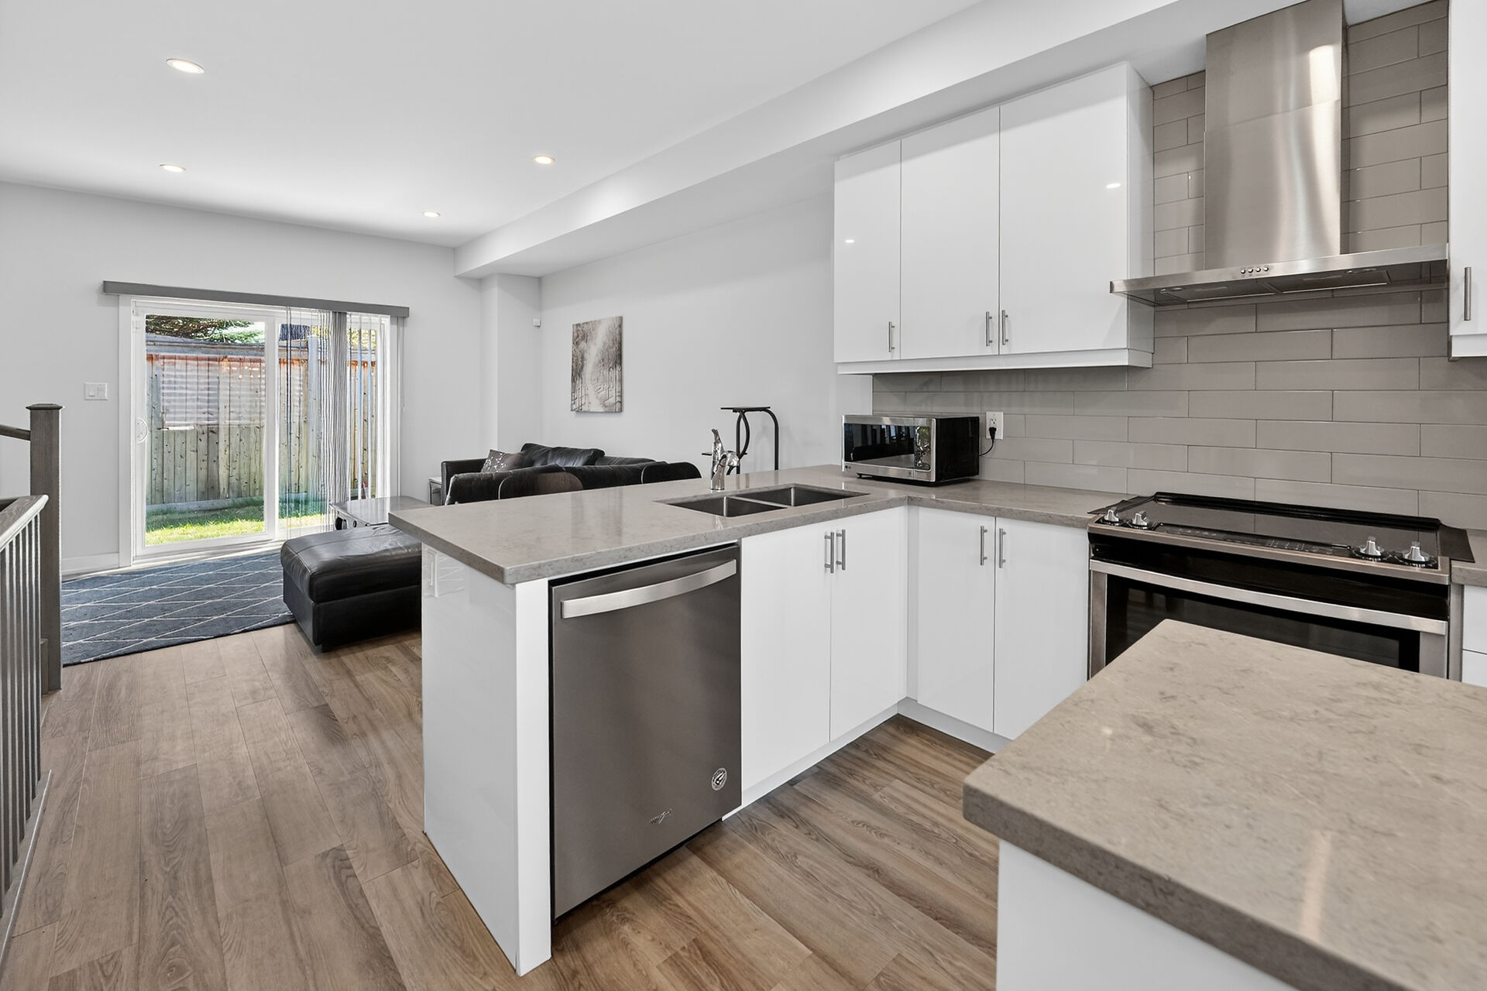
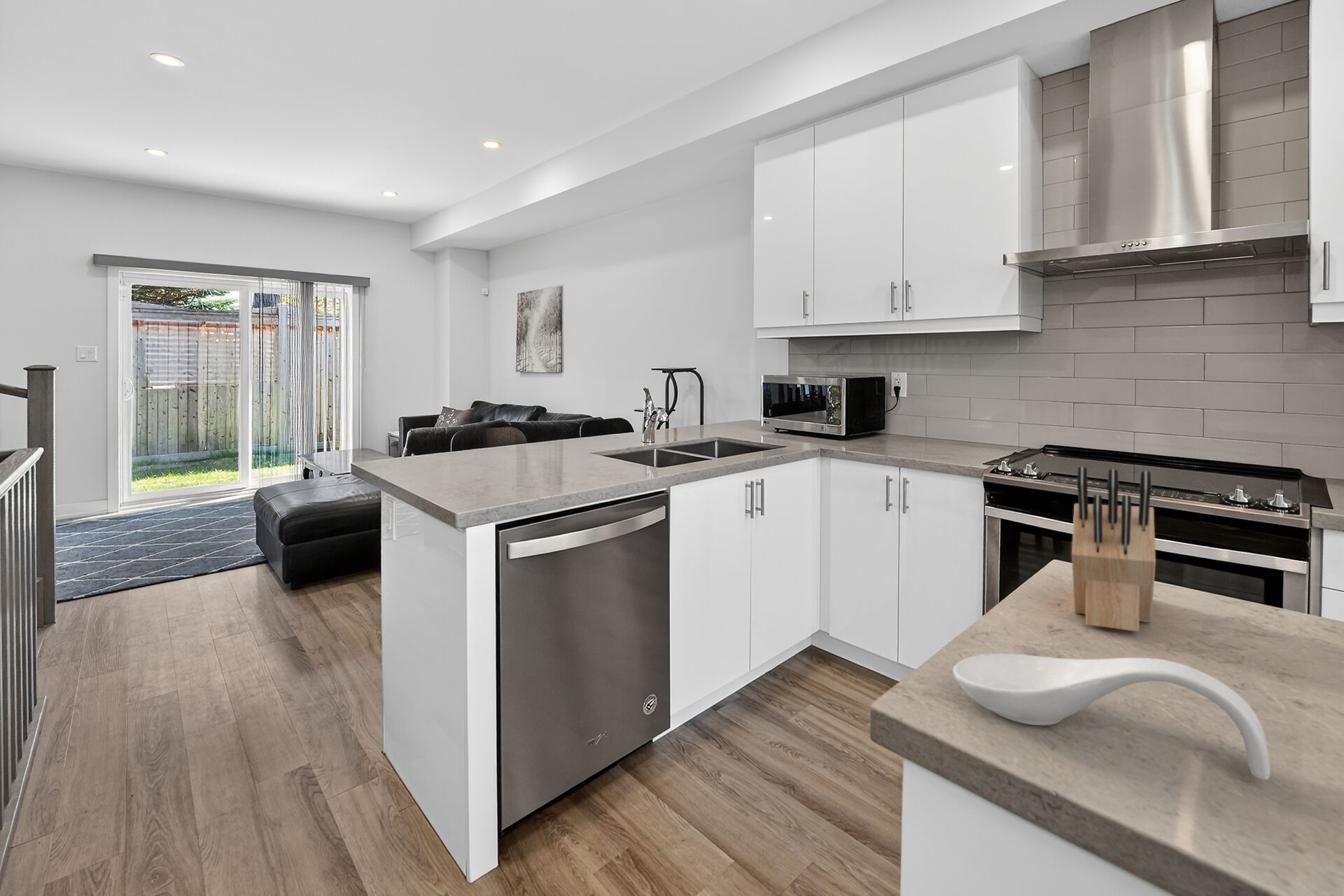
+ spoon rest [952,653,1271,781]
+ knife block [1071,466,1156,632]
